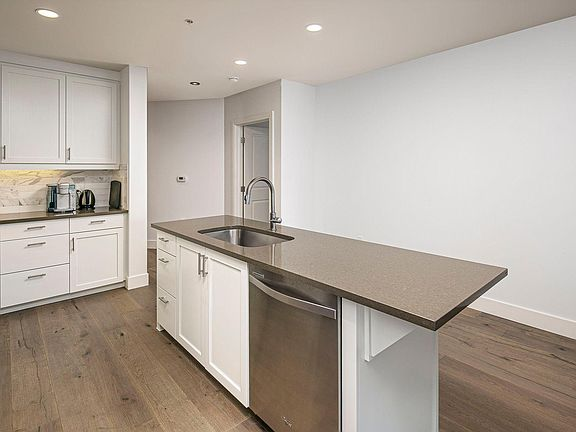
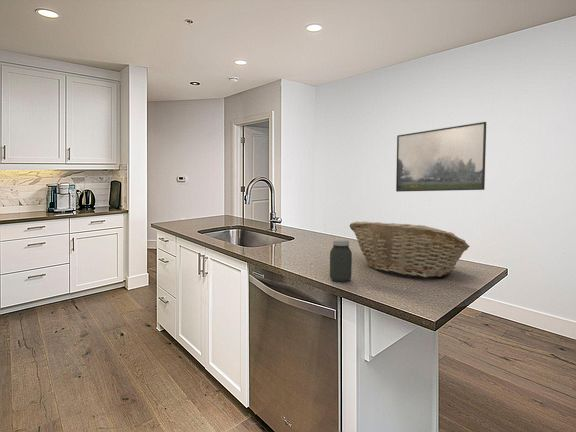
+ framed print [395,121,487,193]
+ fruit basket [349,221,471,278]
+ jar [329,239,353,282]
